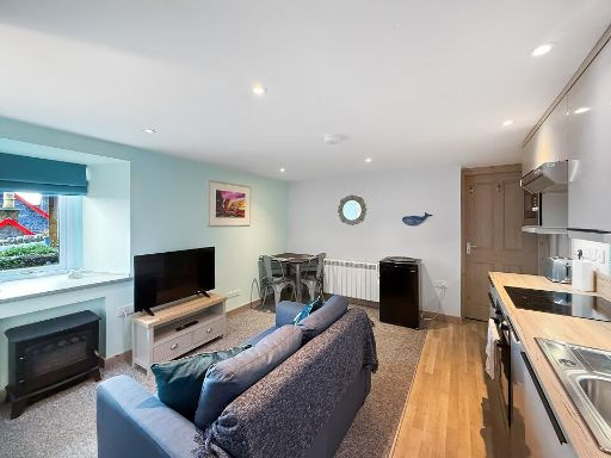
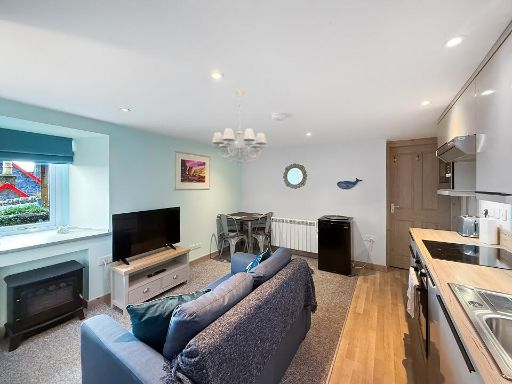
+ chandelier [211,89,268,167]
